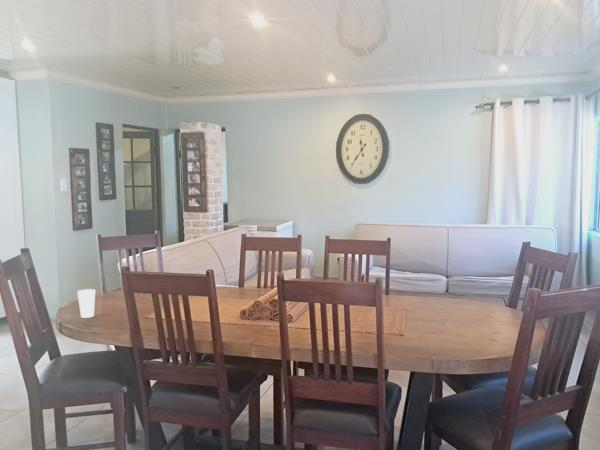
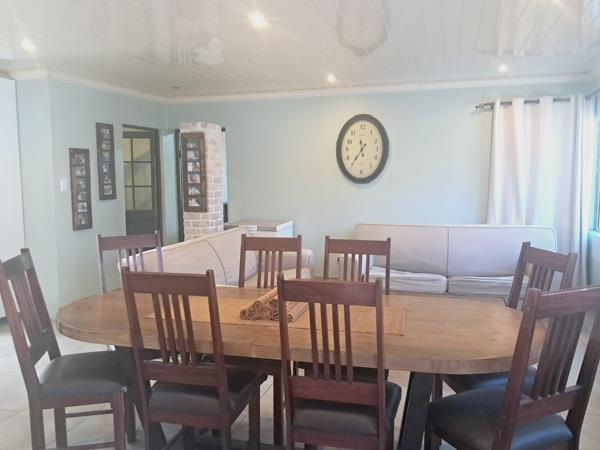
- cup [76,288,96,319]
